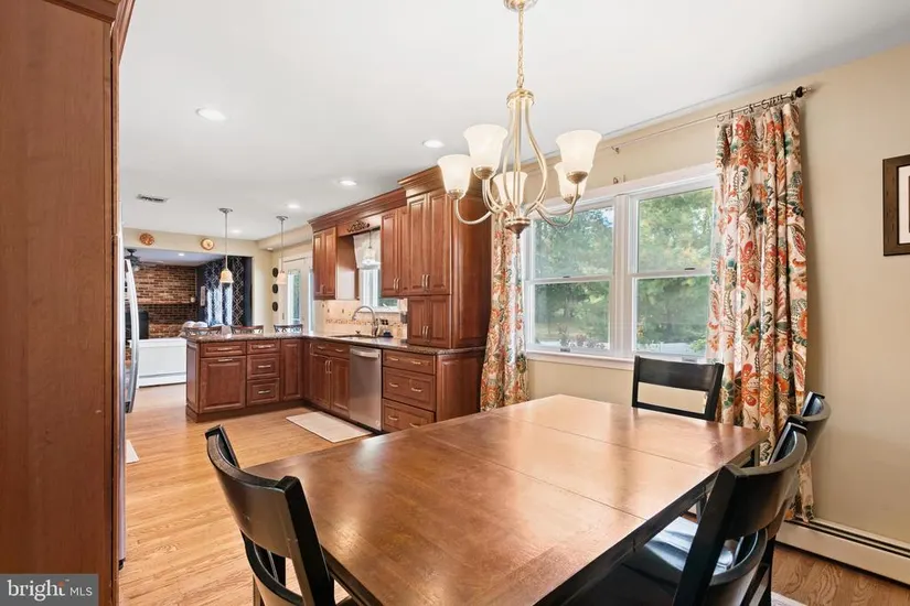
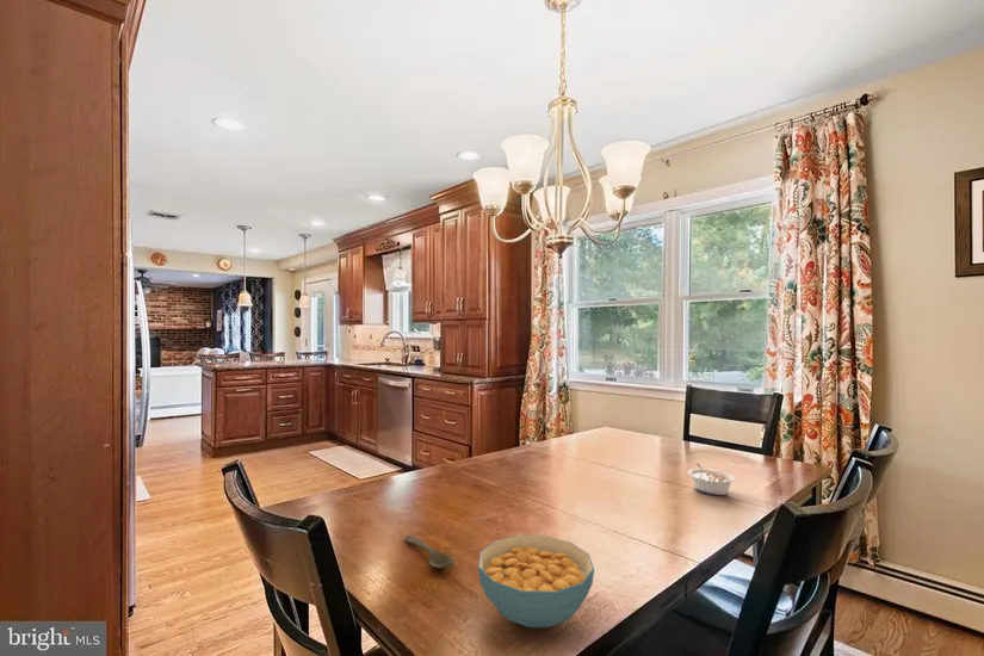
+ spoon [403,534,456,570]
+ legume [687,462,736,496]
+ cereal bowl [477,534,595,629]
